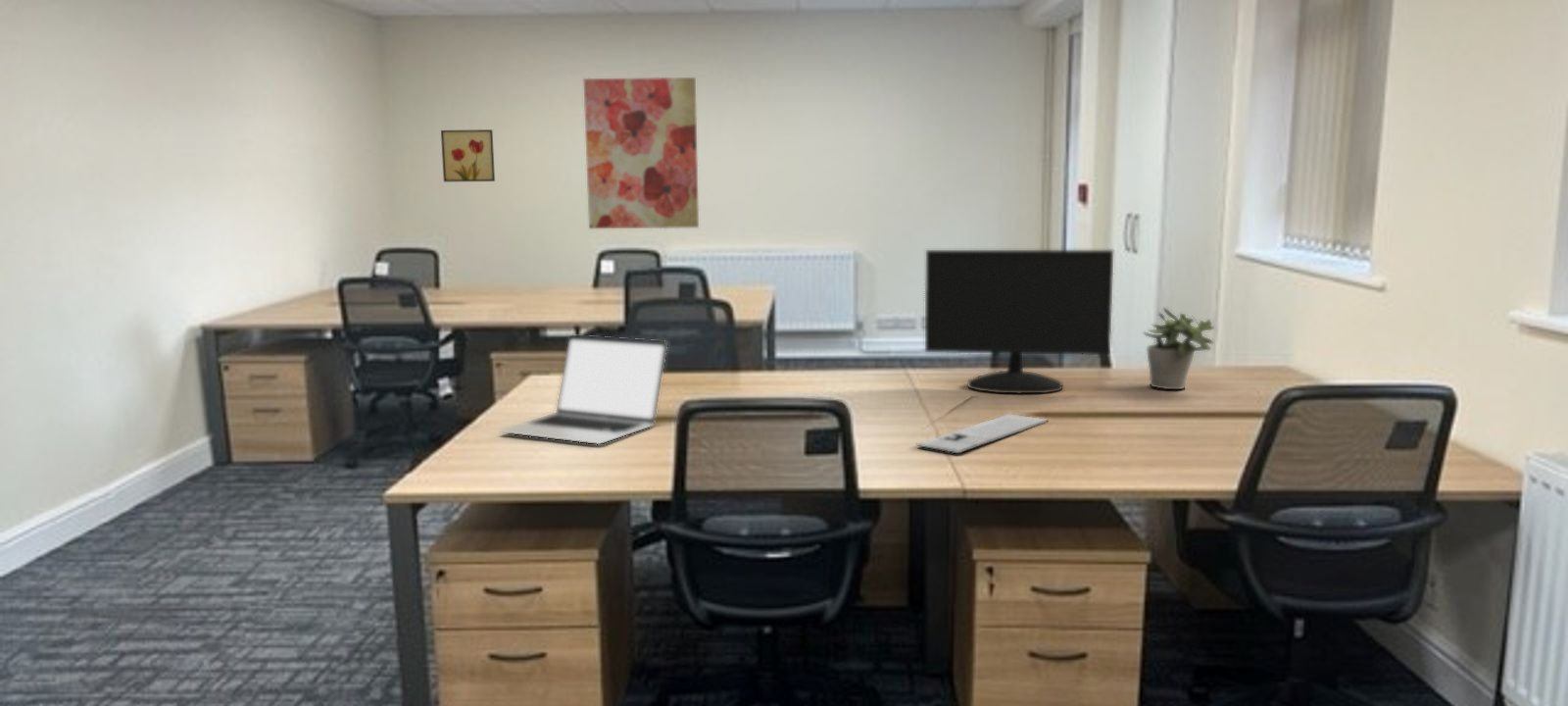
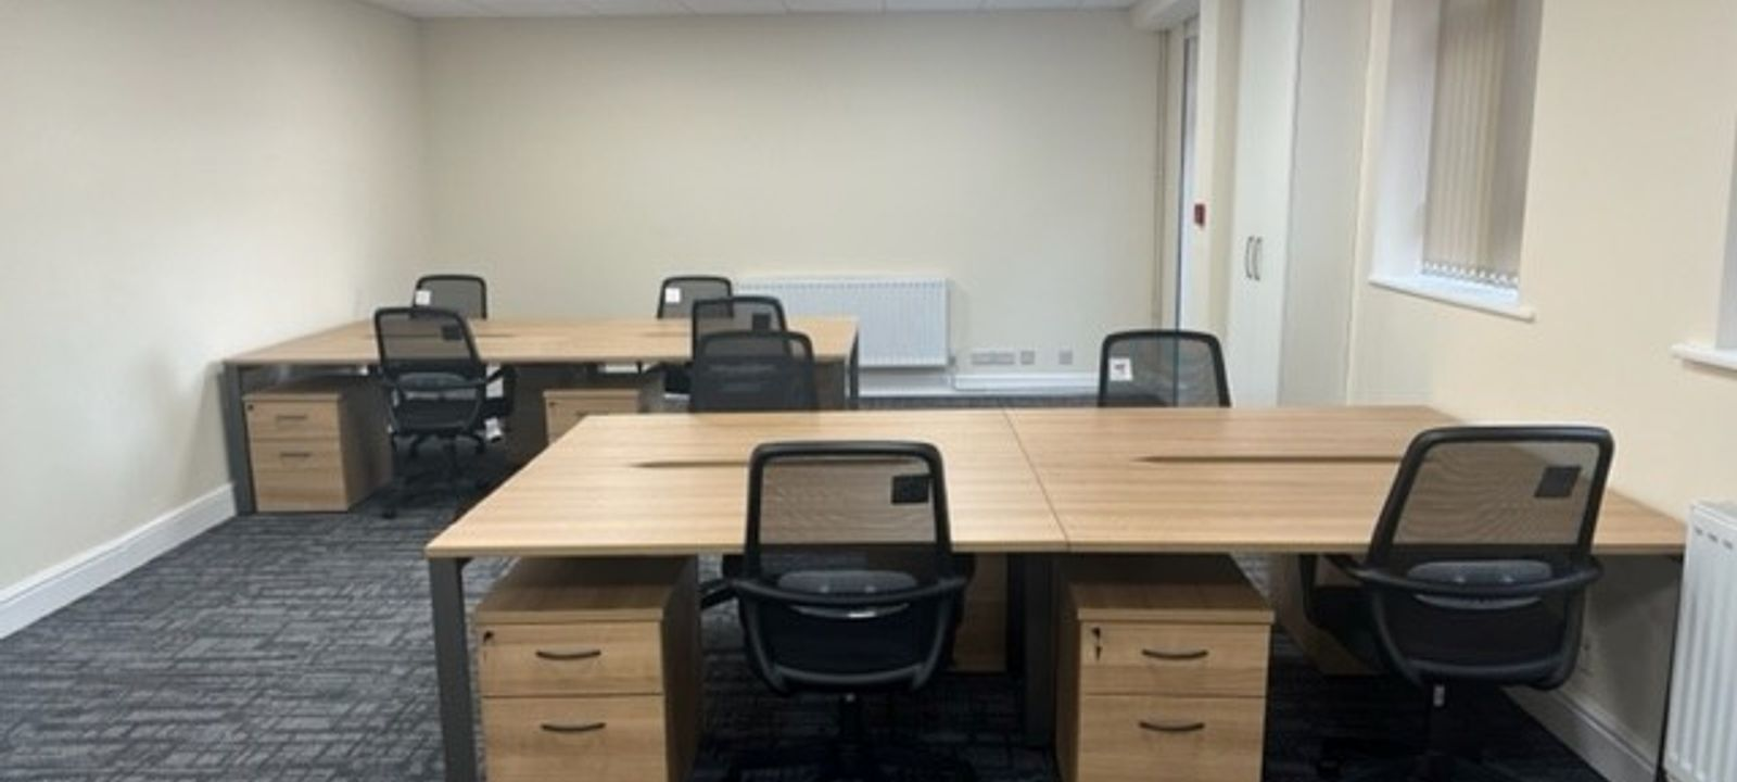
- computer monitor [924,249,1114,394]
- potted plant [1142,307,1215,390]
- wall art [440,128,496,182]
- computer keyboard [915,414,1049,454]
- laptop [498,333,668,445]
- wall art [583,76,700,229]
